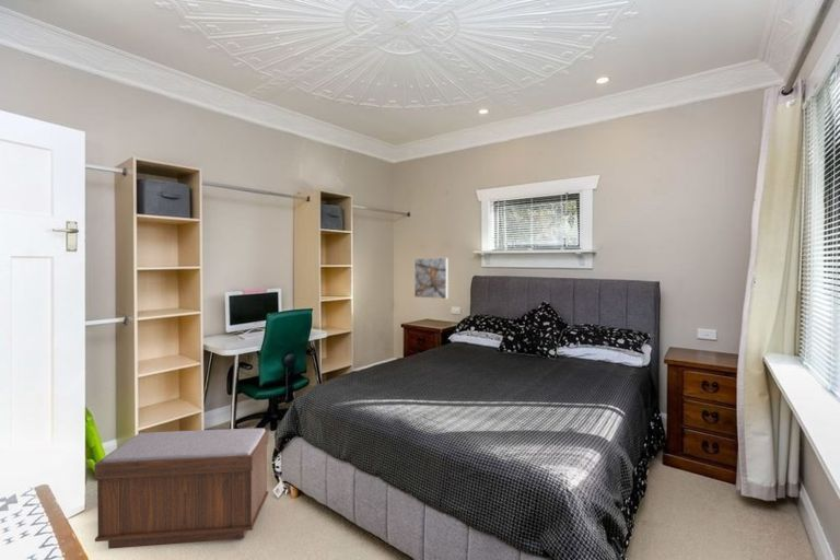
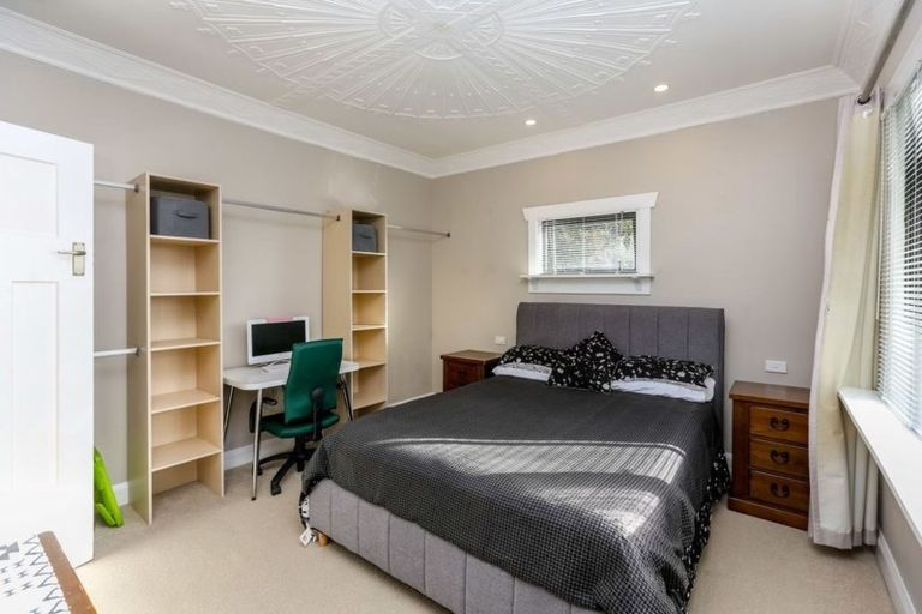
- bench [93,428,270,550]
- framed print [413,257,450,300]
